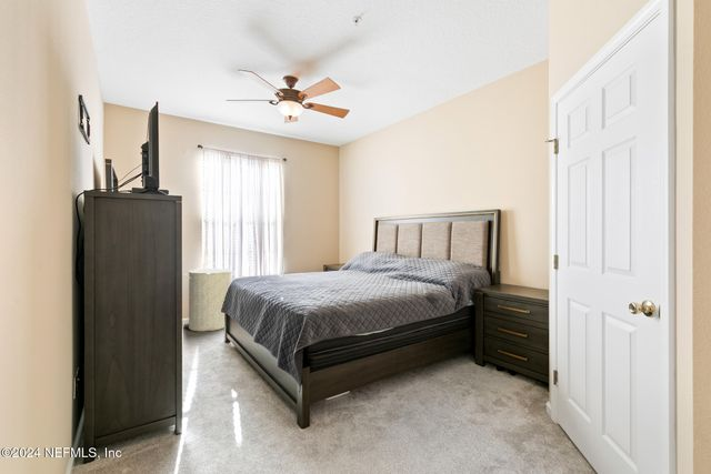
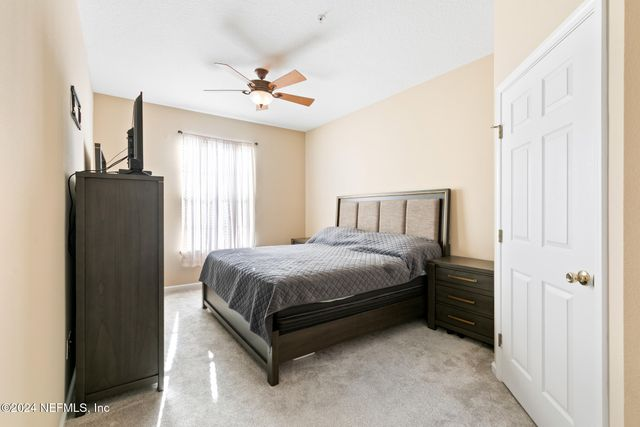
- laundry hamper [182,260,237,333]
